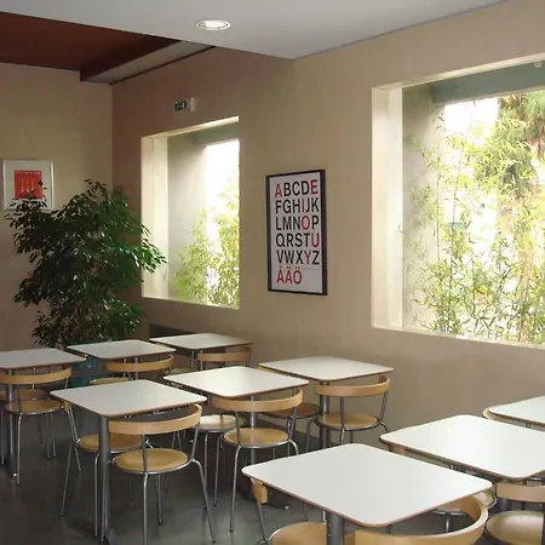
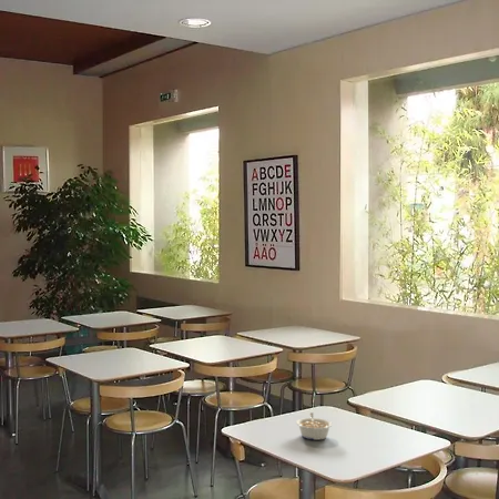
+ legume [295,411,334,441]
